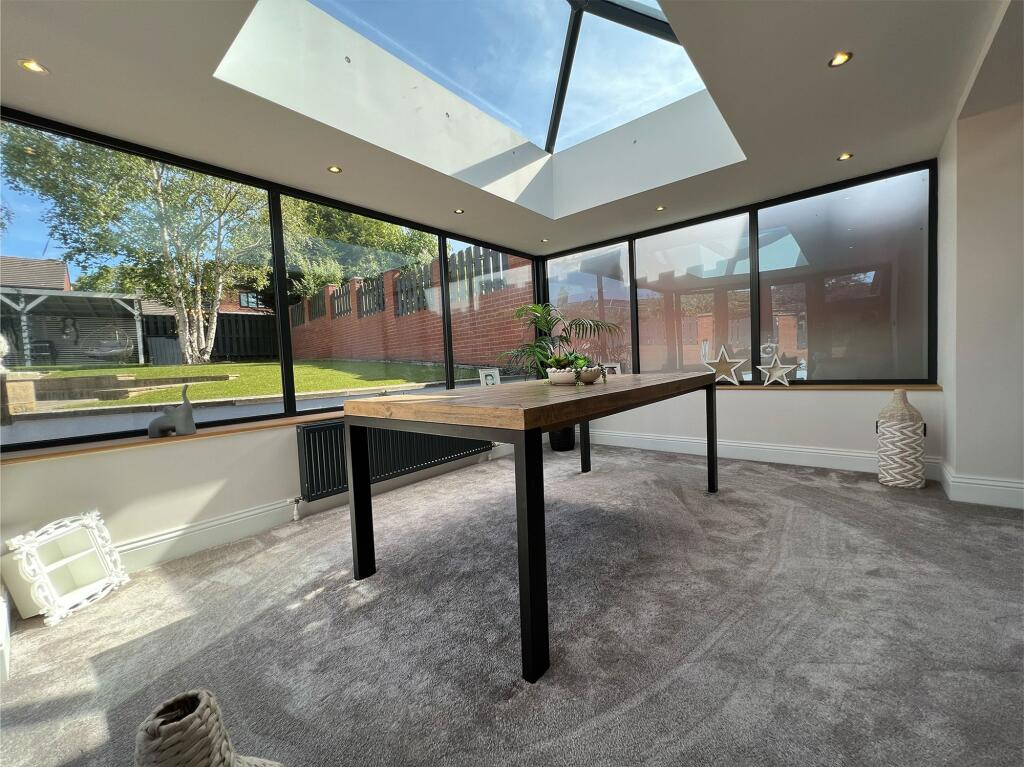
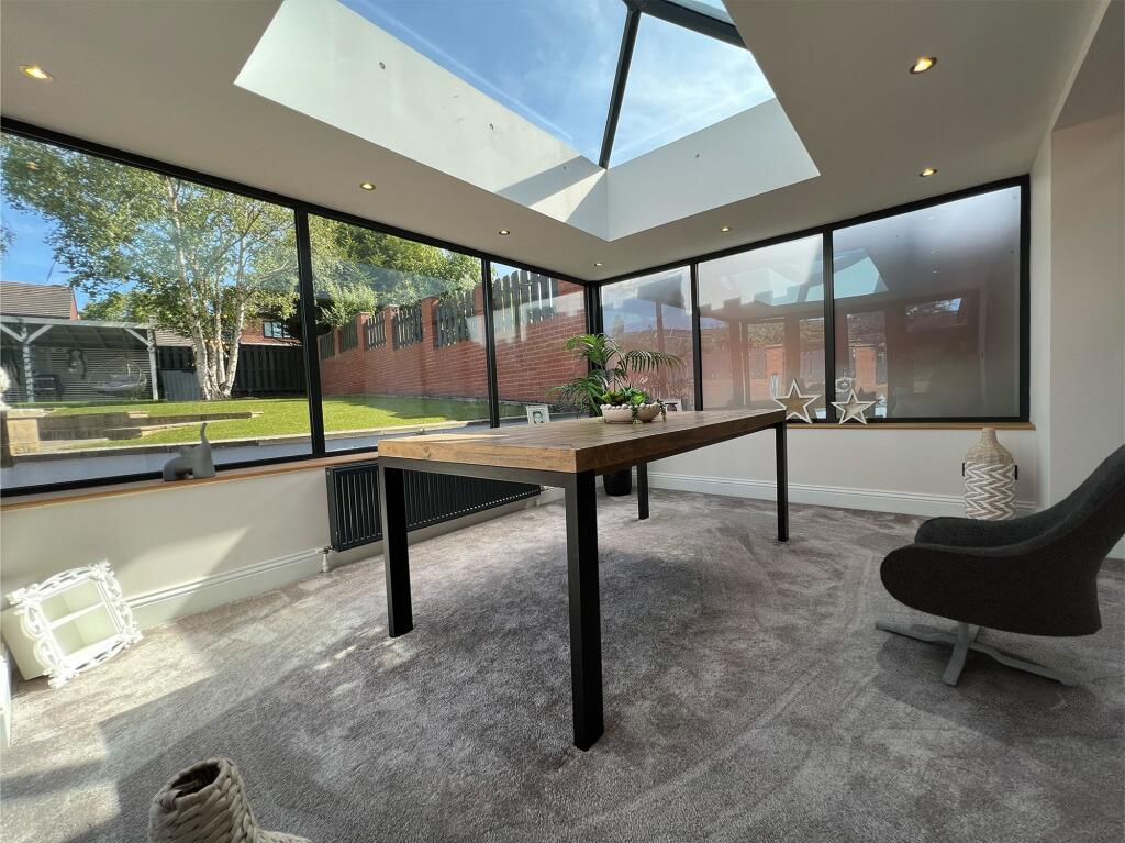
+ armchair [873,443,1125,687]
